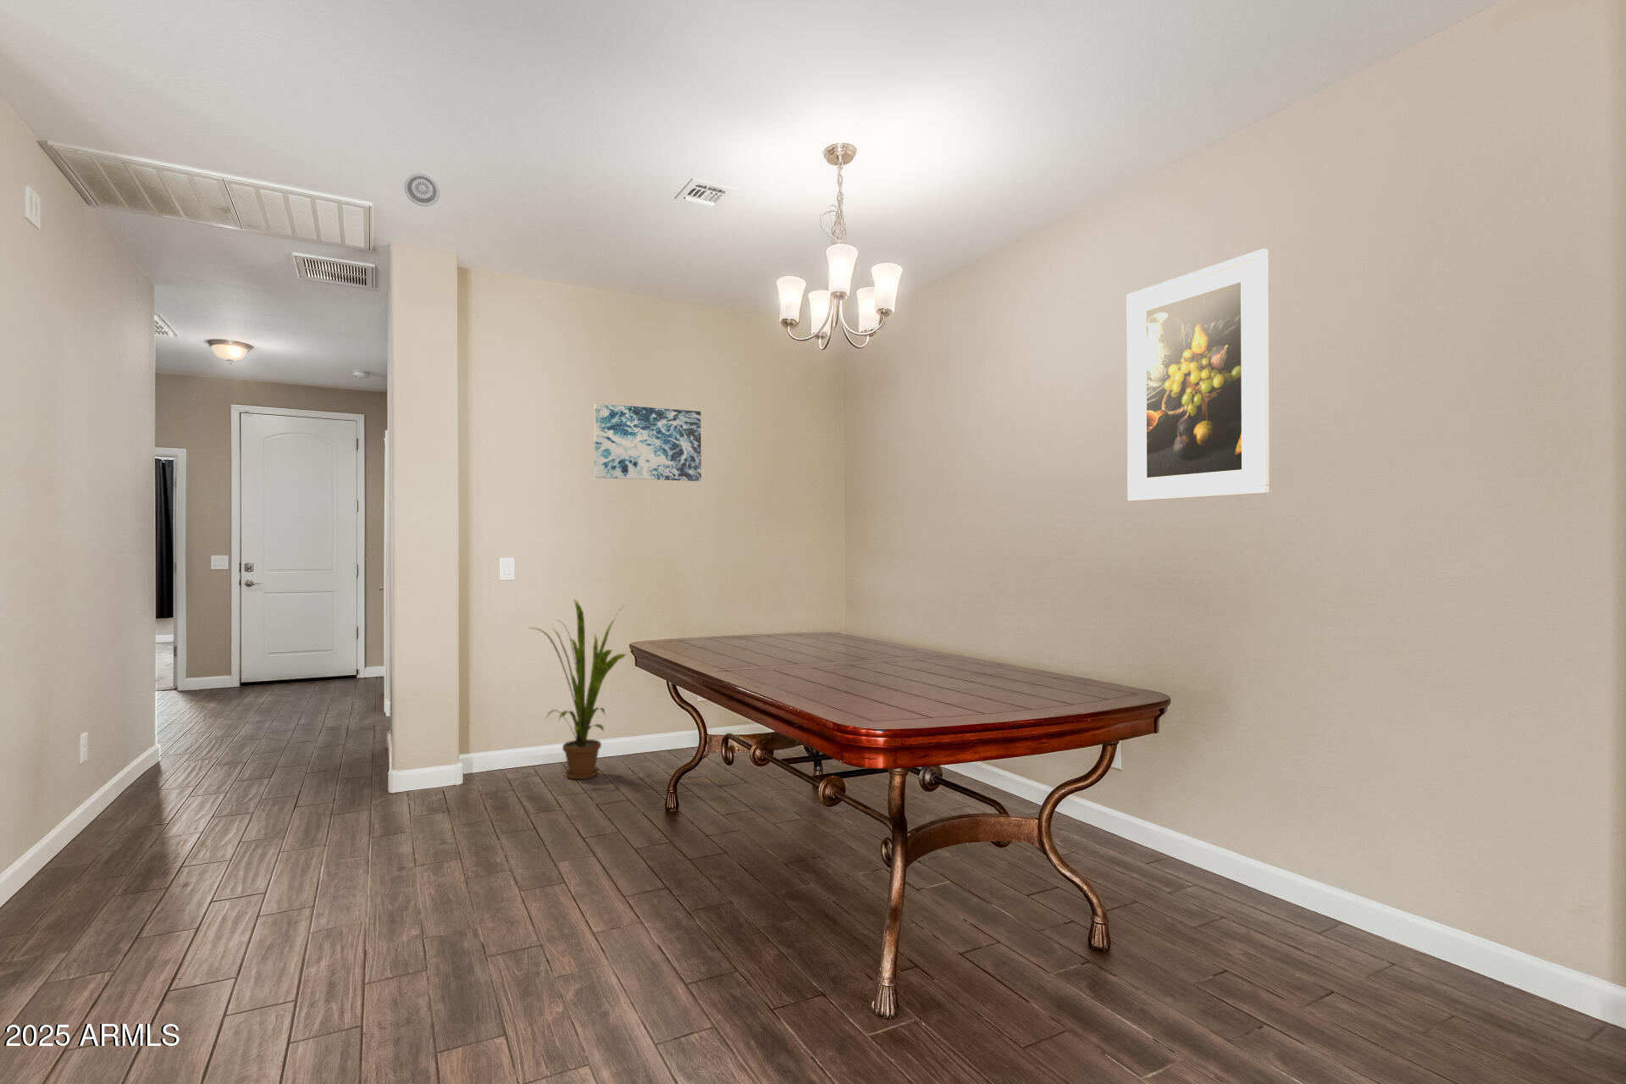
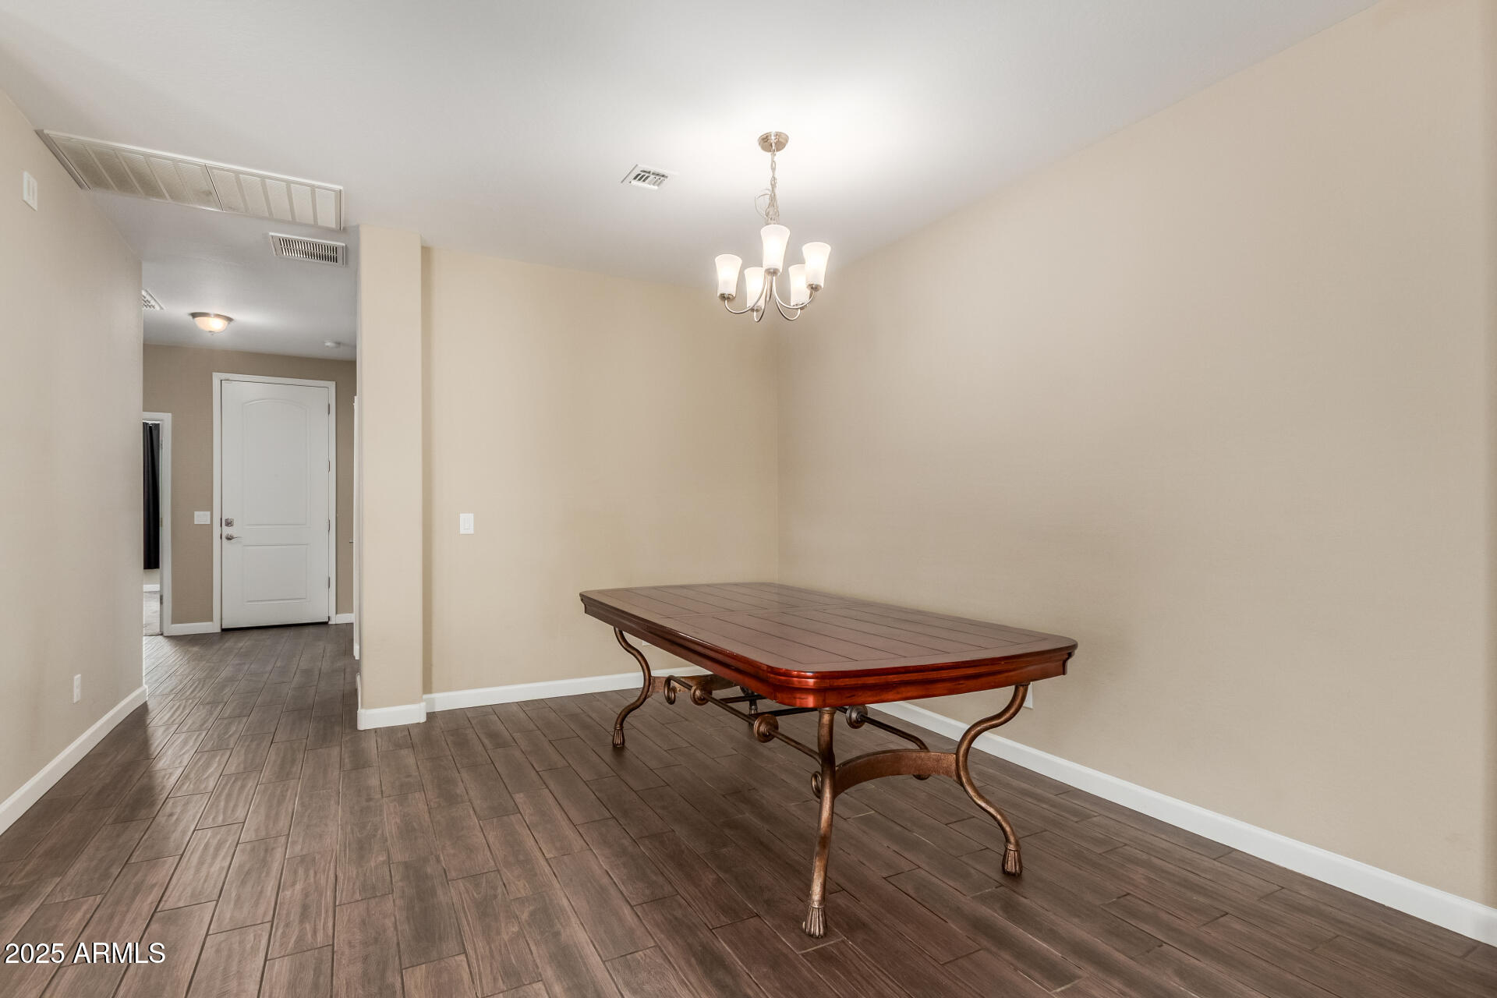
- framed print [1126,247,1270,502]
- smoke detector [403,173,442,208]
- wall art [594,402,702,482]
- house plant [529,598,627,780]
